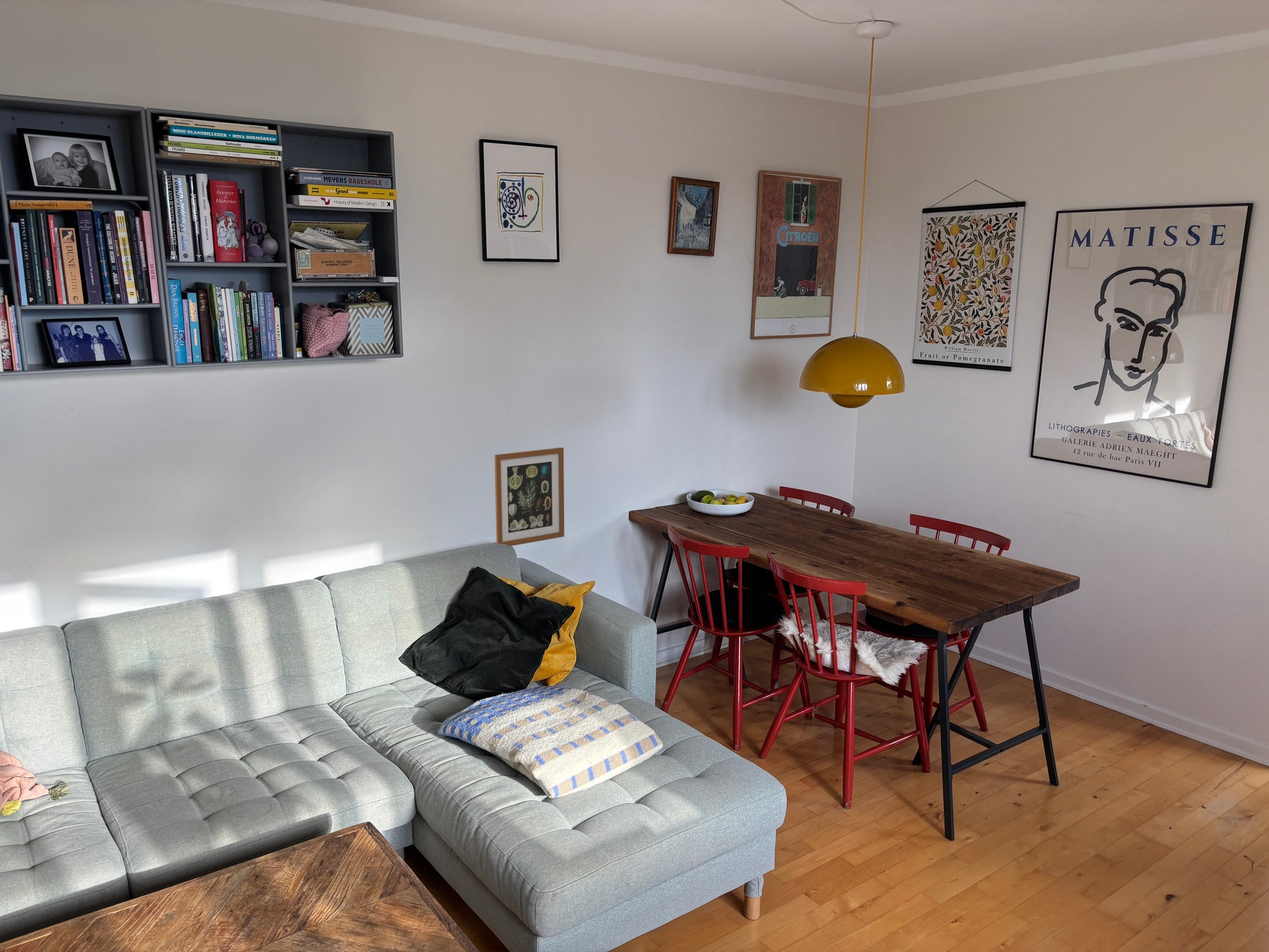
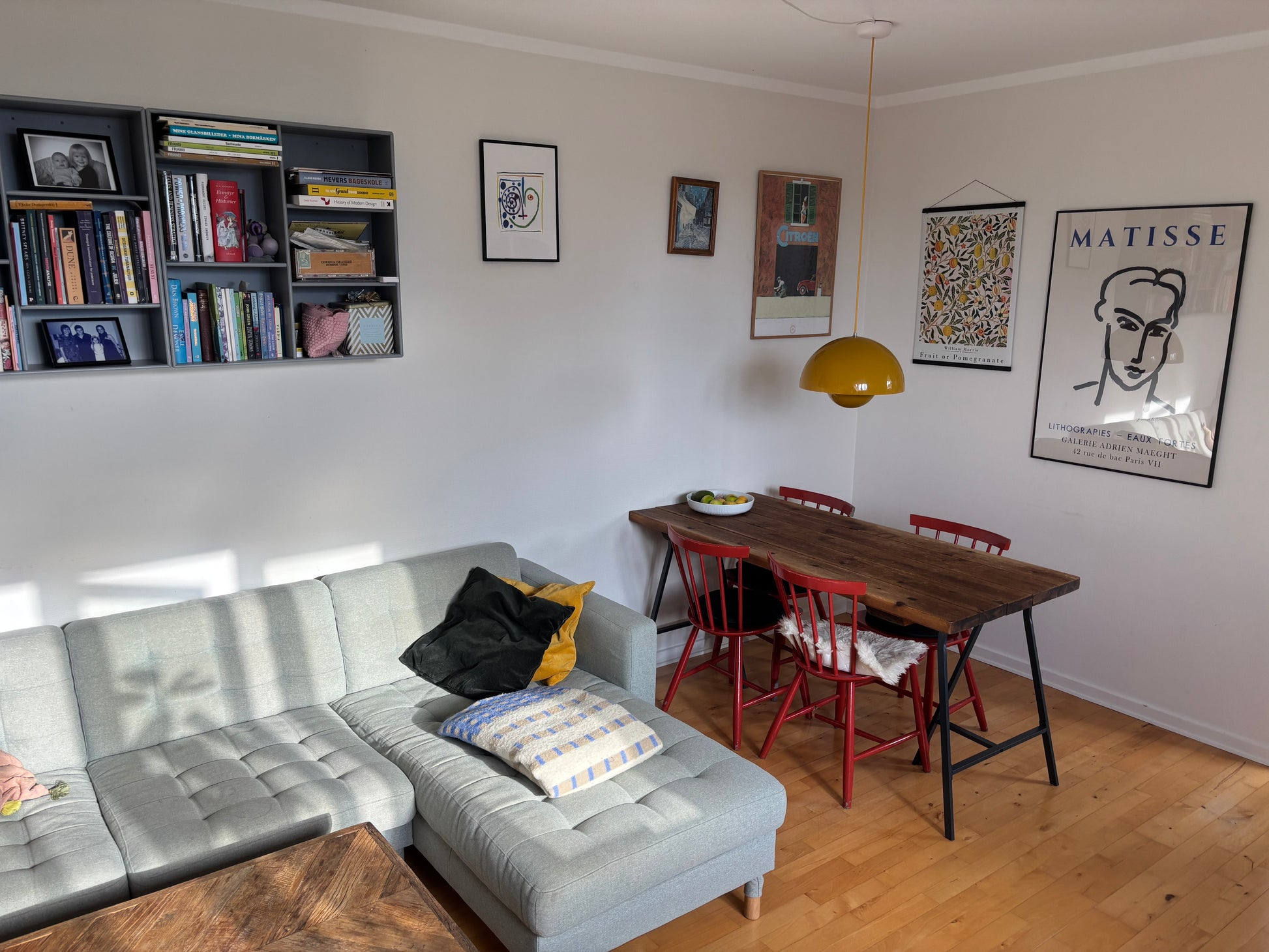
- wall art [494,447,565,546]
